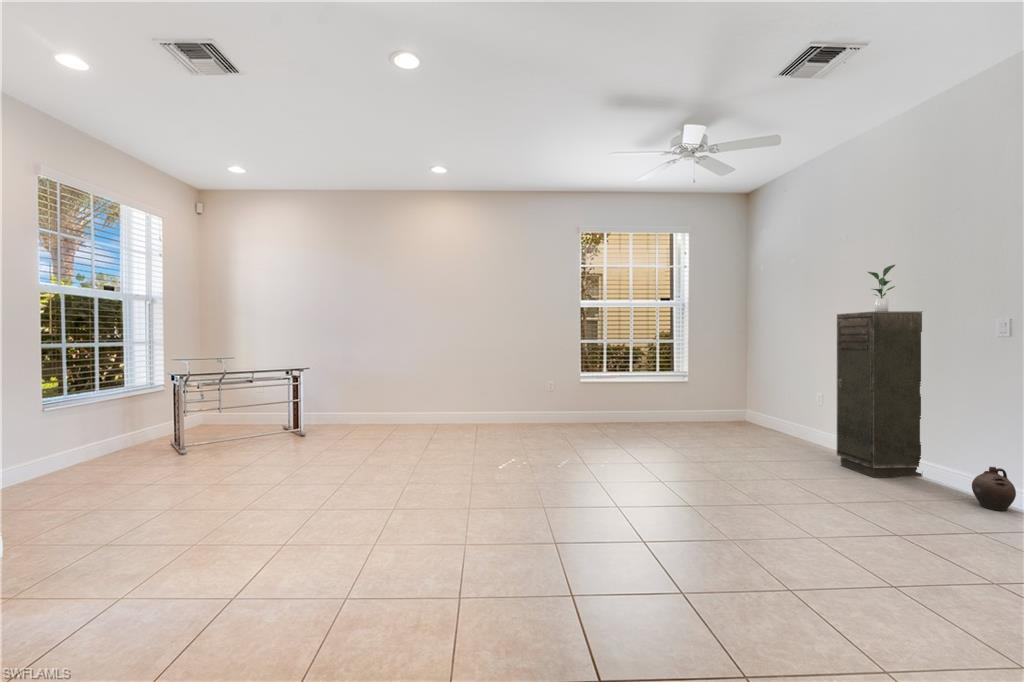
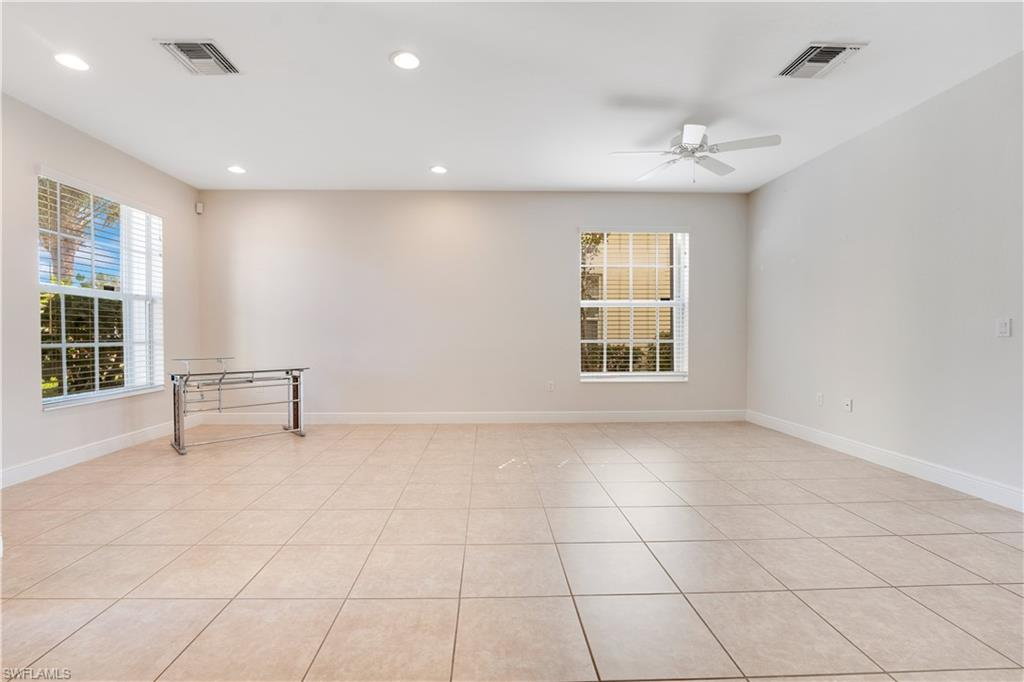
- storage cabinet [836,311,923,479]
- potted plant [867,264,896,312]
- ceramic jug [971,466,1017,512]
